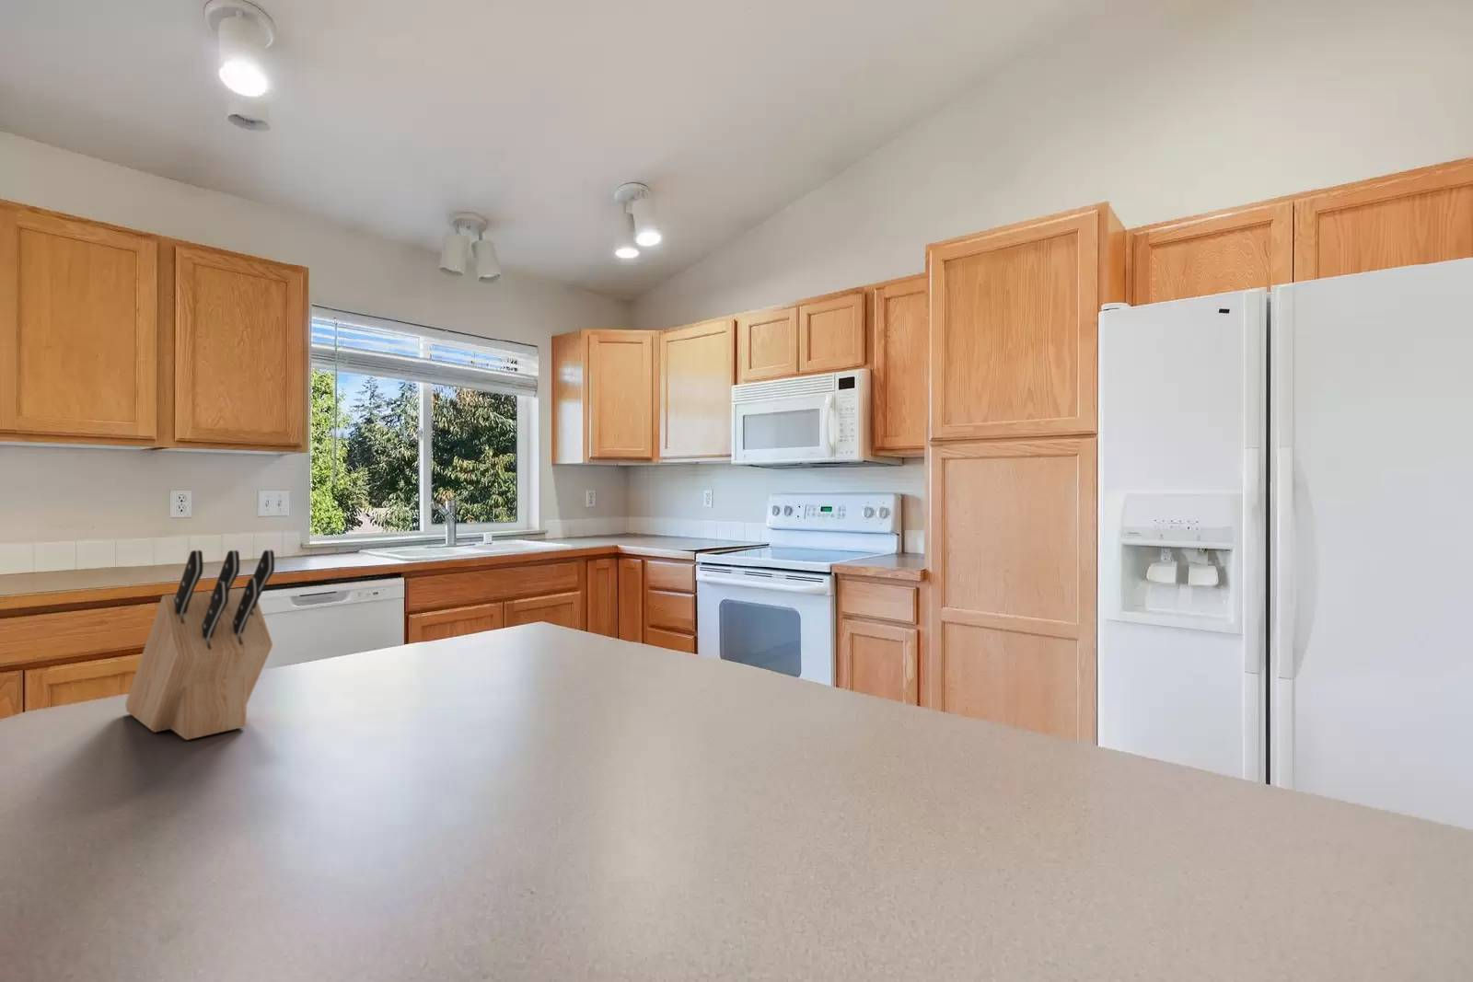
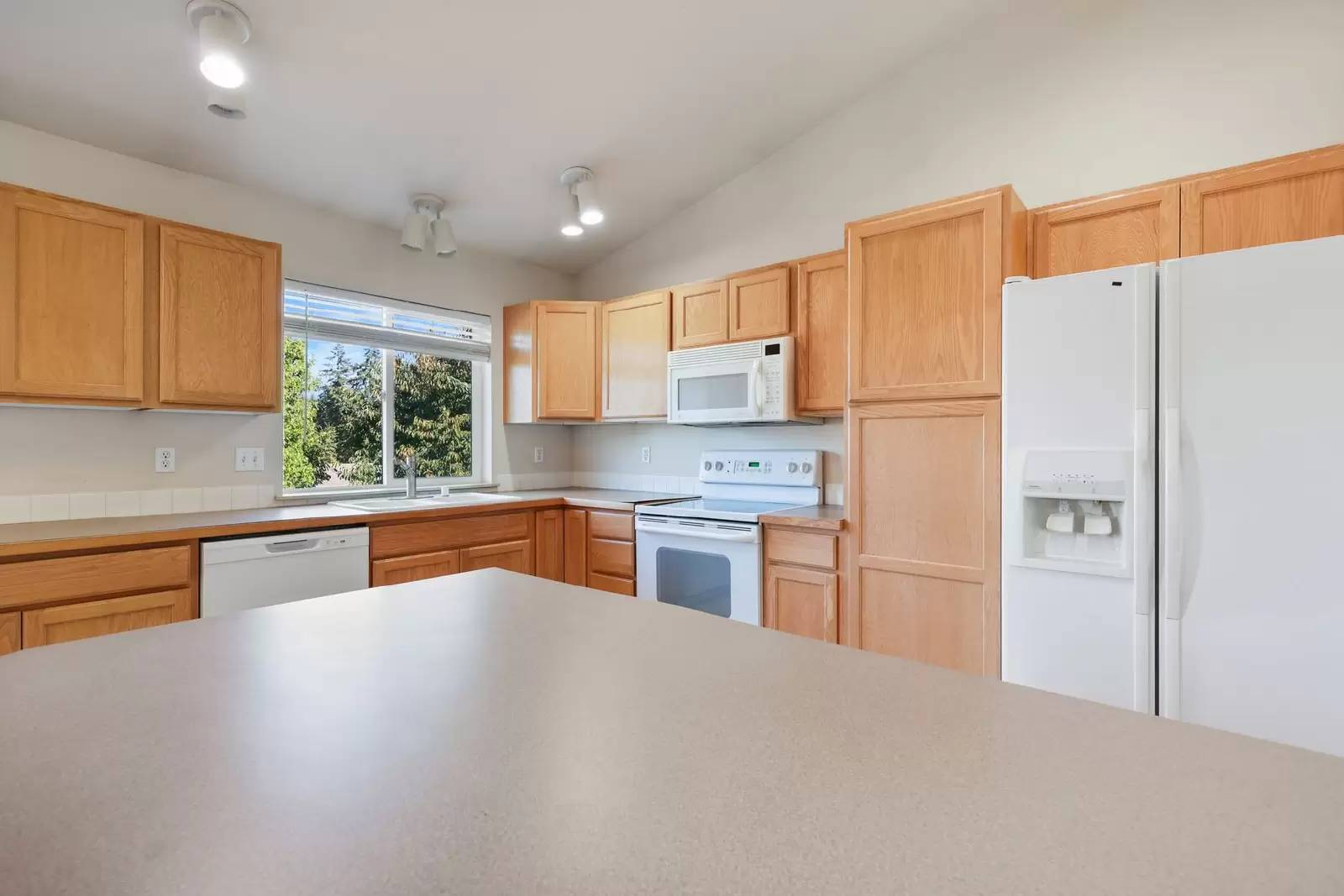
- knife block [124,548,275,741]
